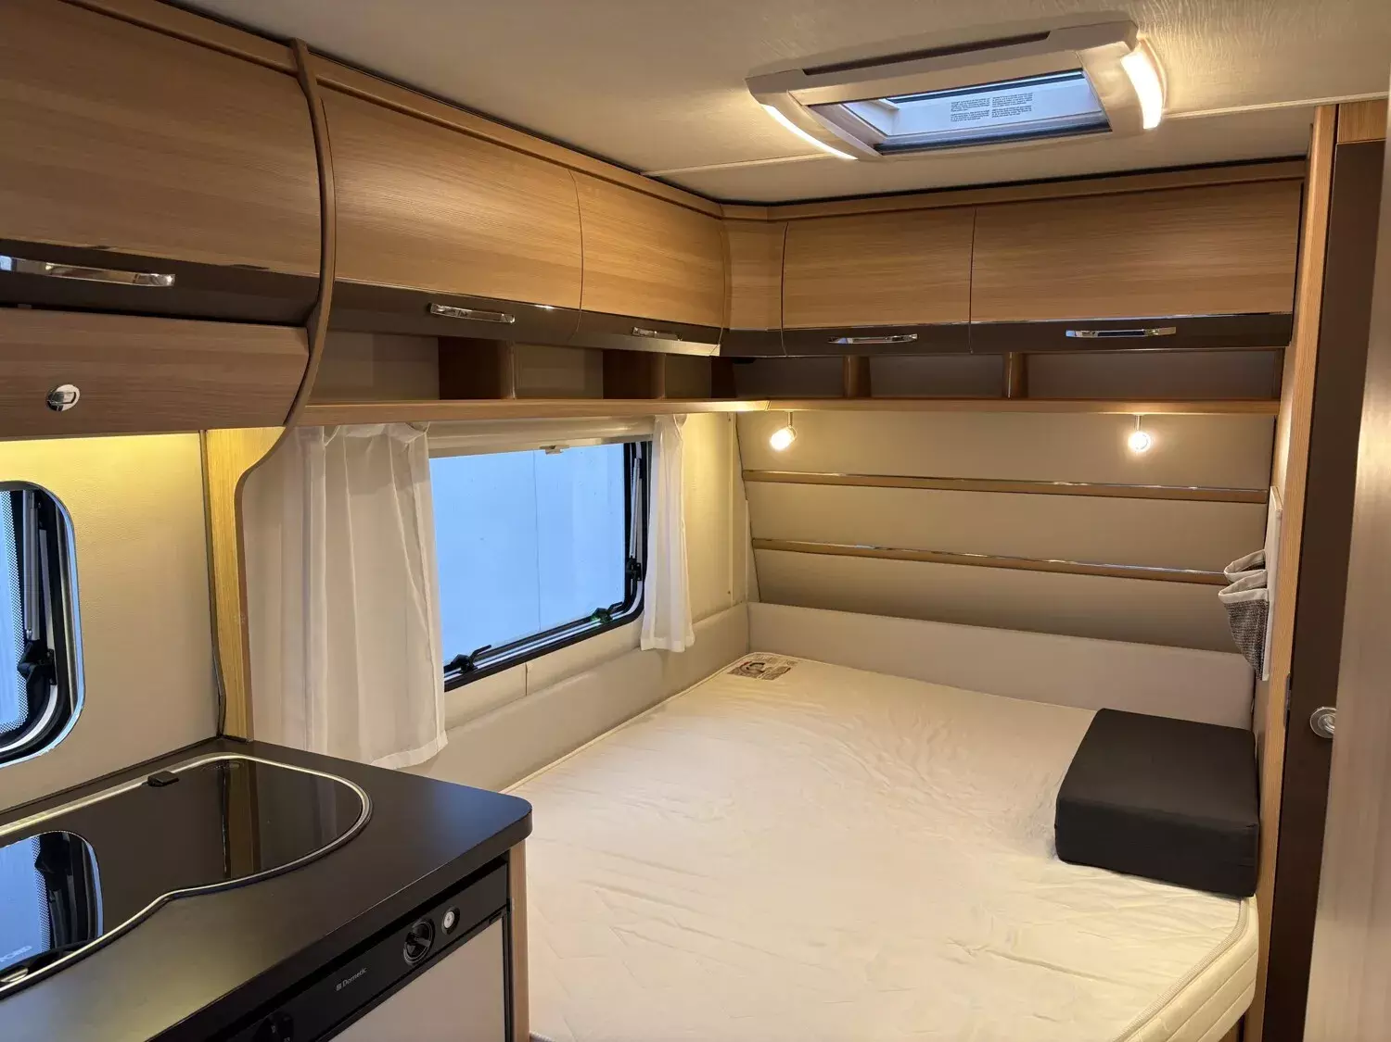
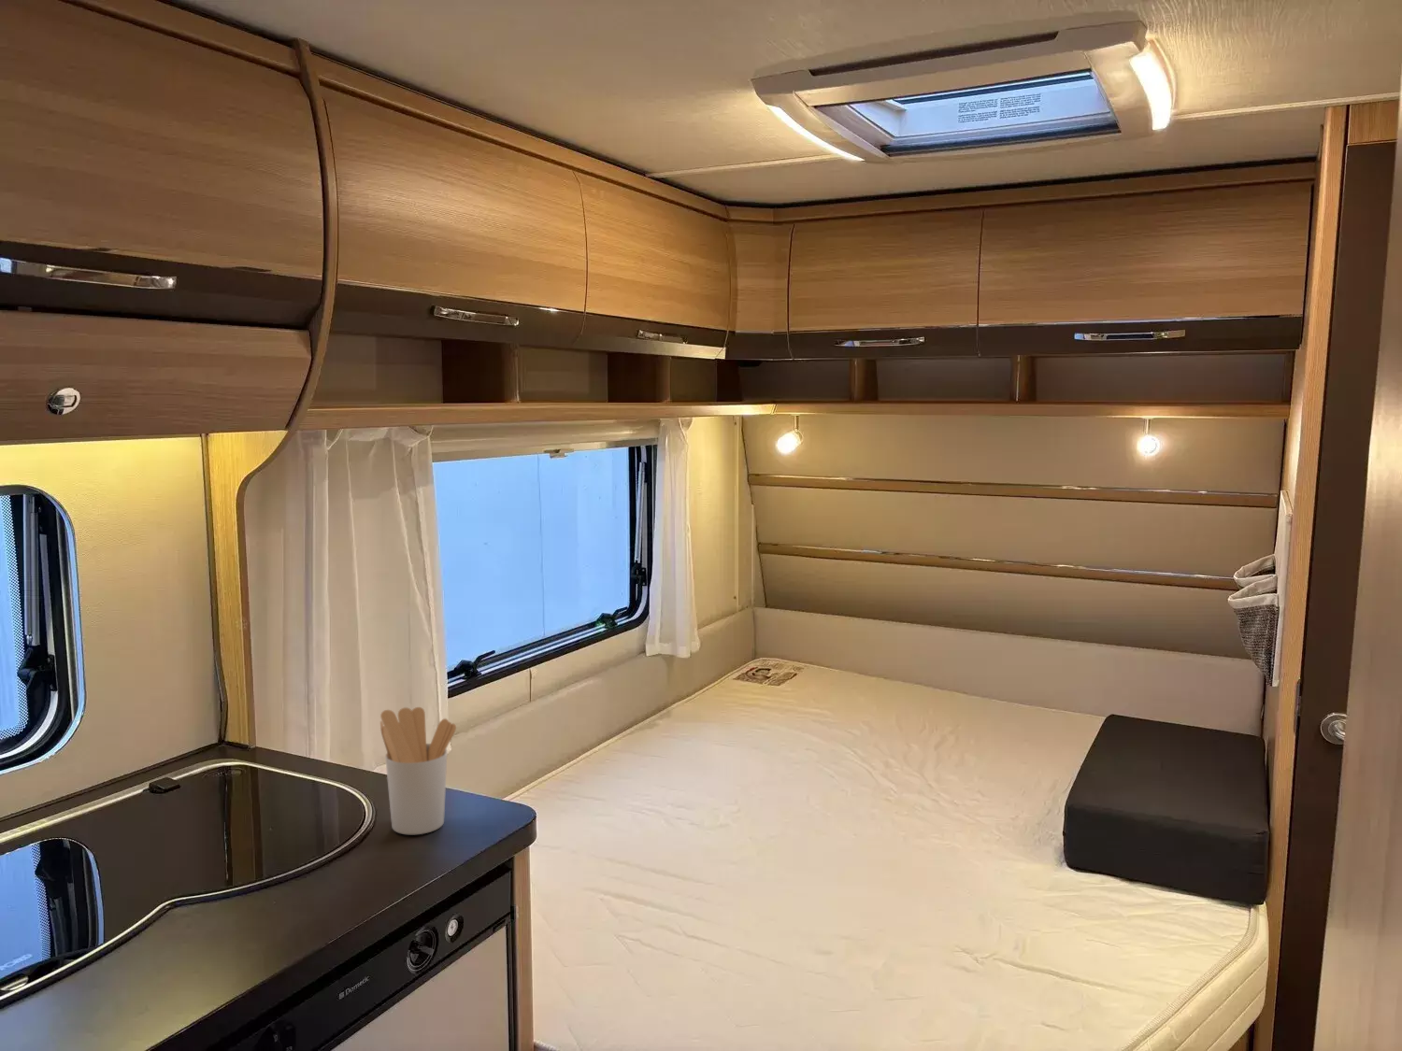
+ utensil holder [380,707,457,836]
